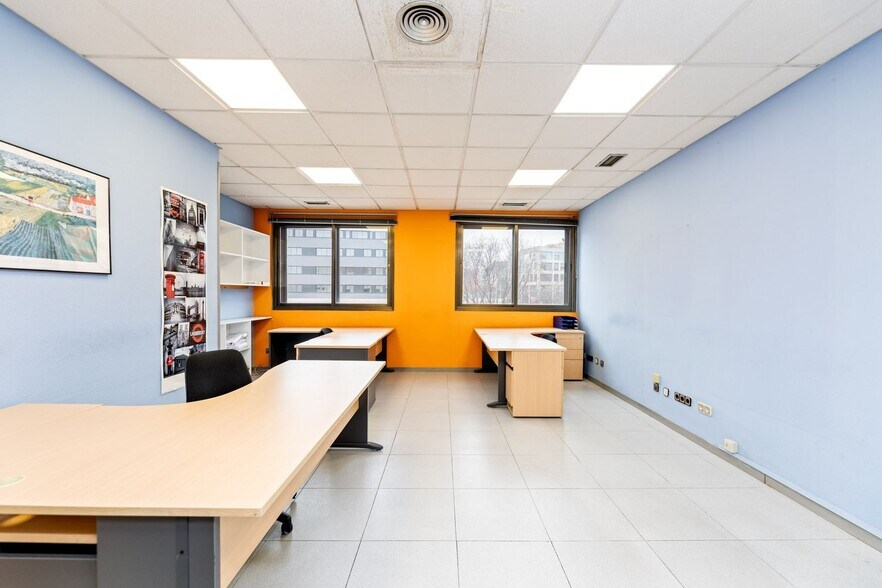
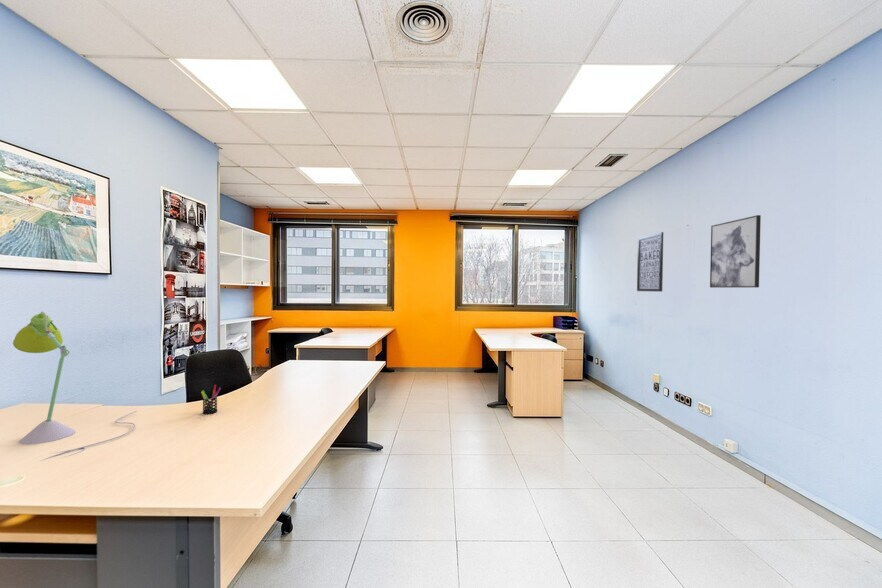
+ pen holder [200,384,222,415]
+ desk lamp [12,311,138,462]
+ wall art [636,231,664,293]
+ wall art [709,214,762,289]
